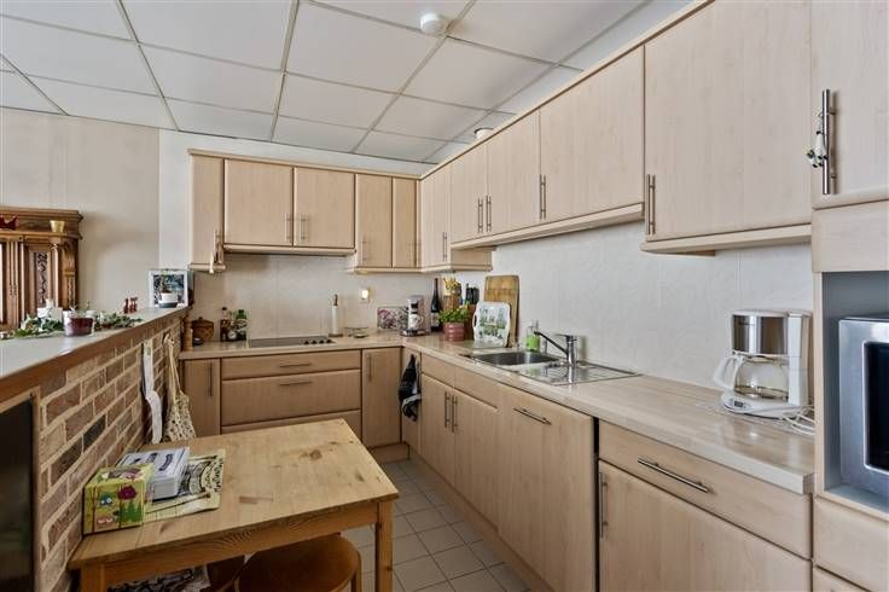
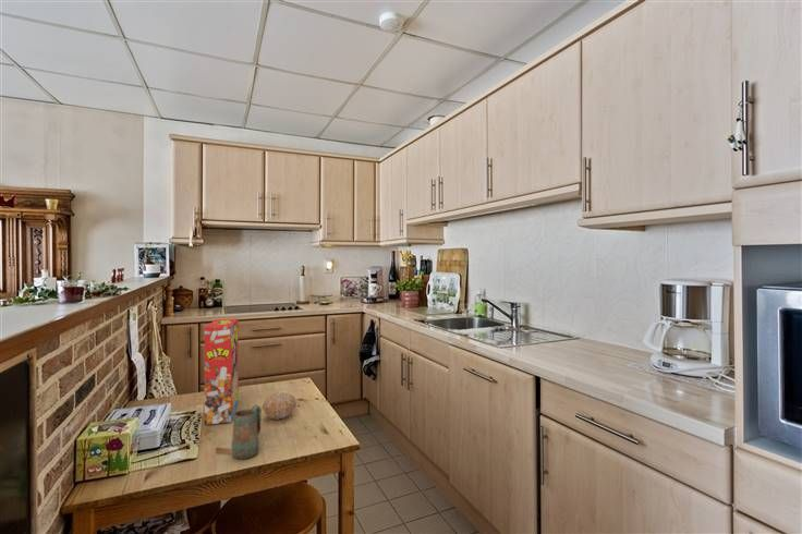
+ fruit [262,391,297,421]
+ cereal box [204,317,240,426]
+ mug [231,404,263,460]
